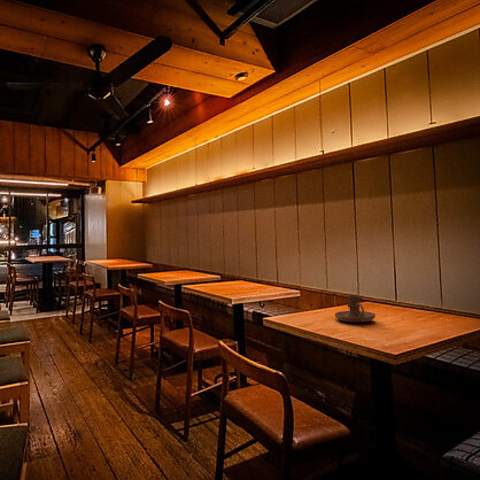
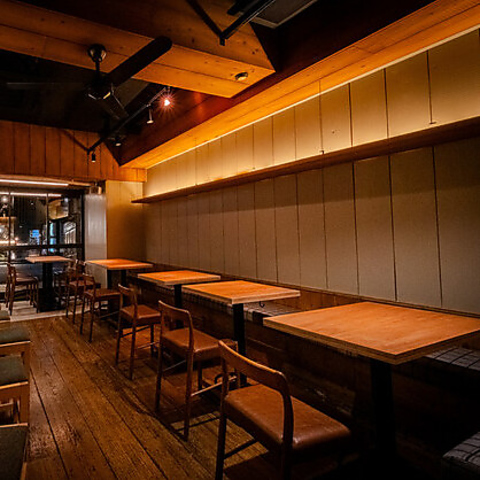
- candle holder [334,294,376,323]
